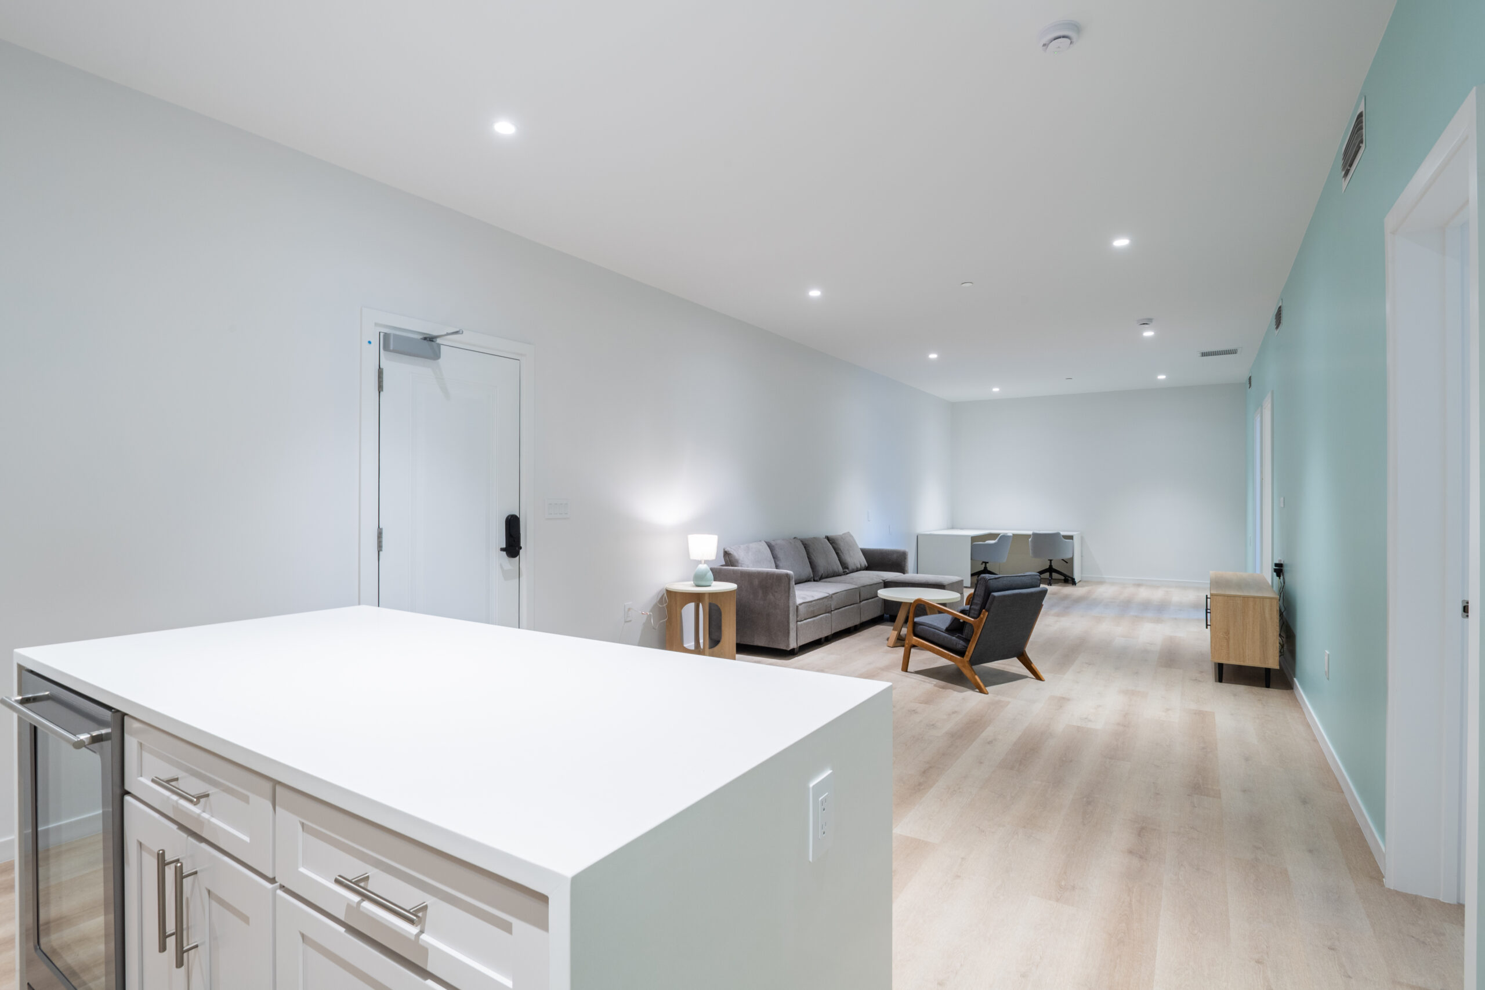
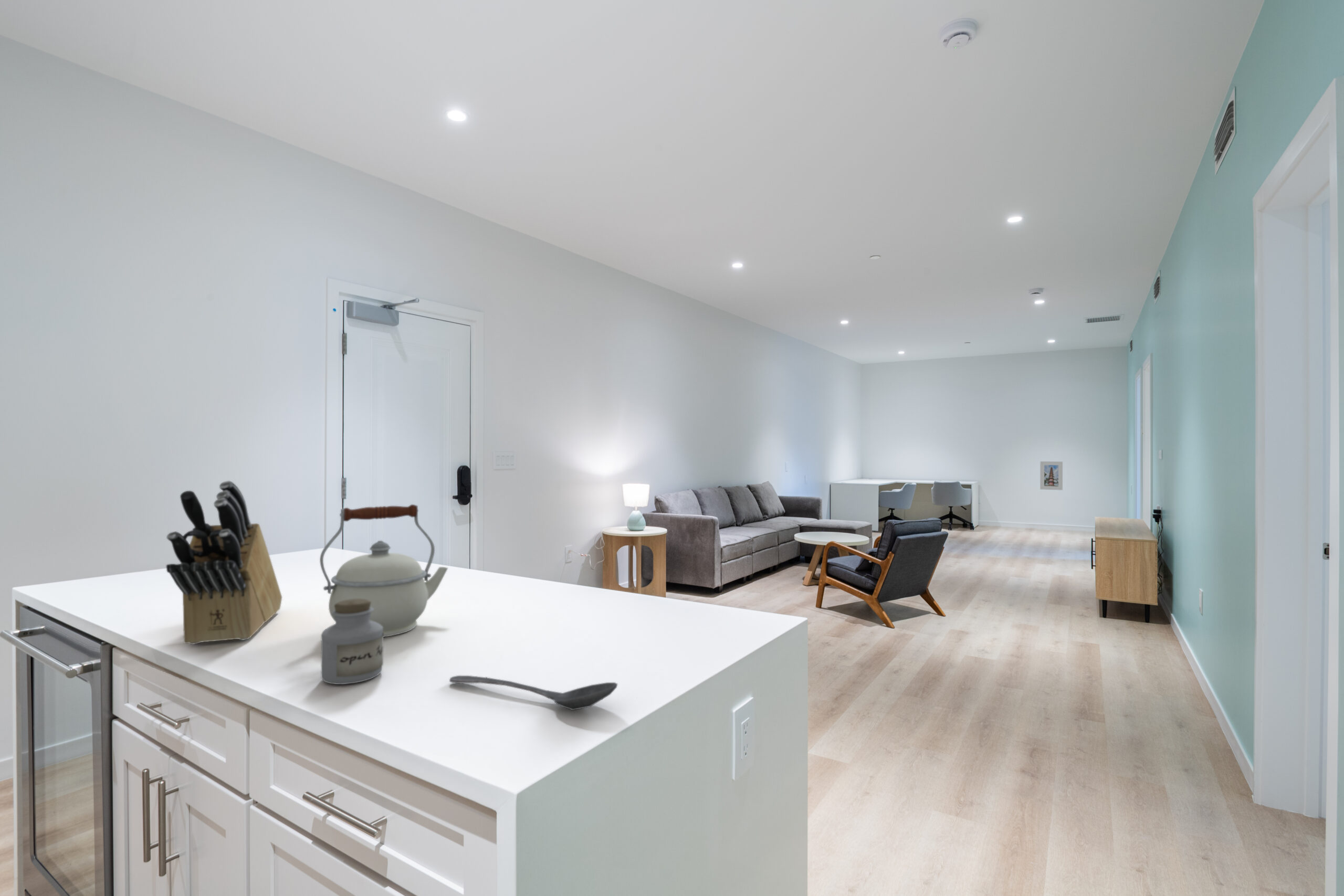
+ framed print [1039,461,1063,491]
+ knife block [166,480,282,645]
+ stirrer [449,675,618,711]
+ jar [320,599,384,685]
+ kettle [319,504,448,638]
